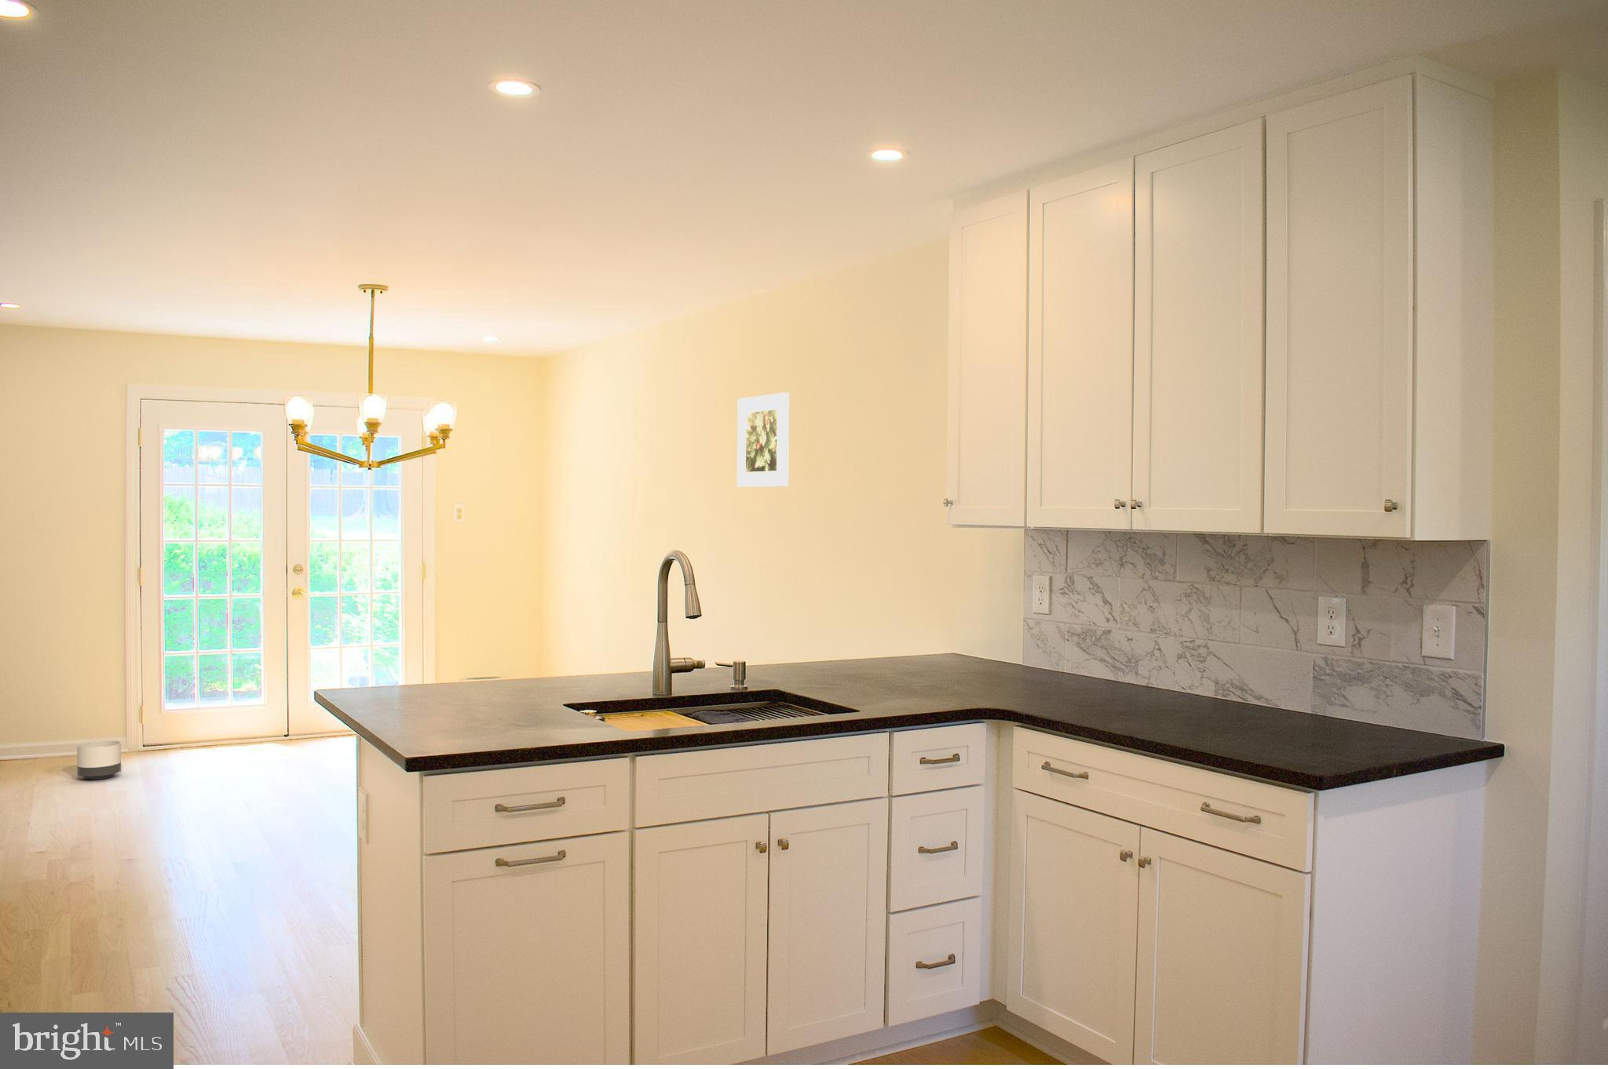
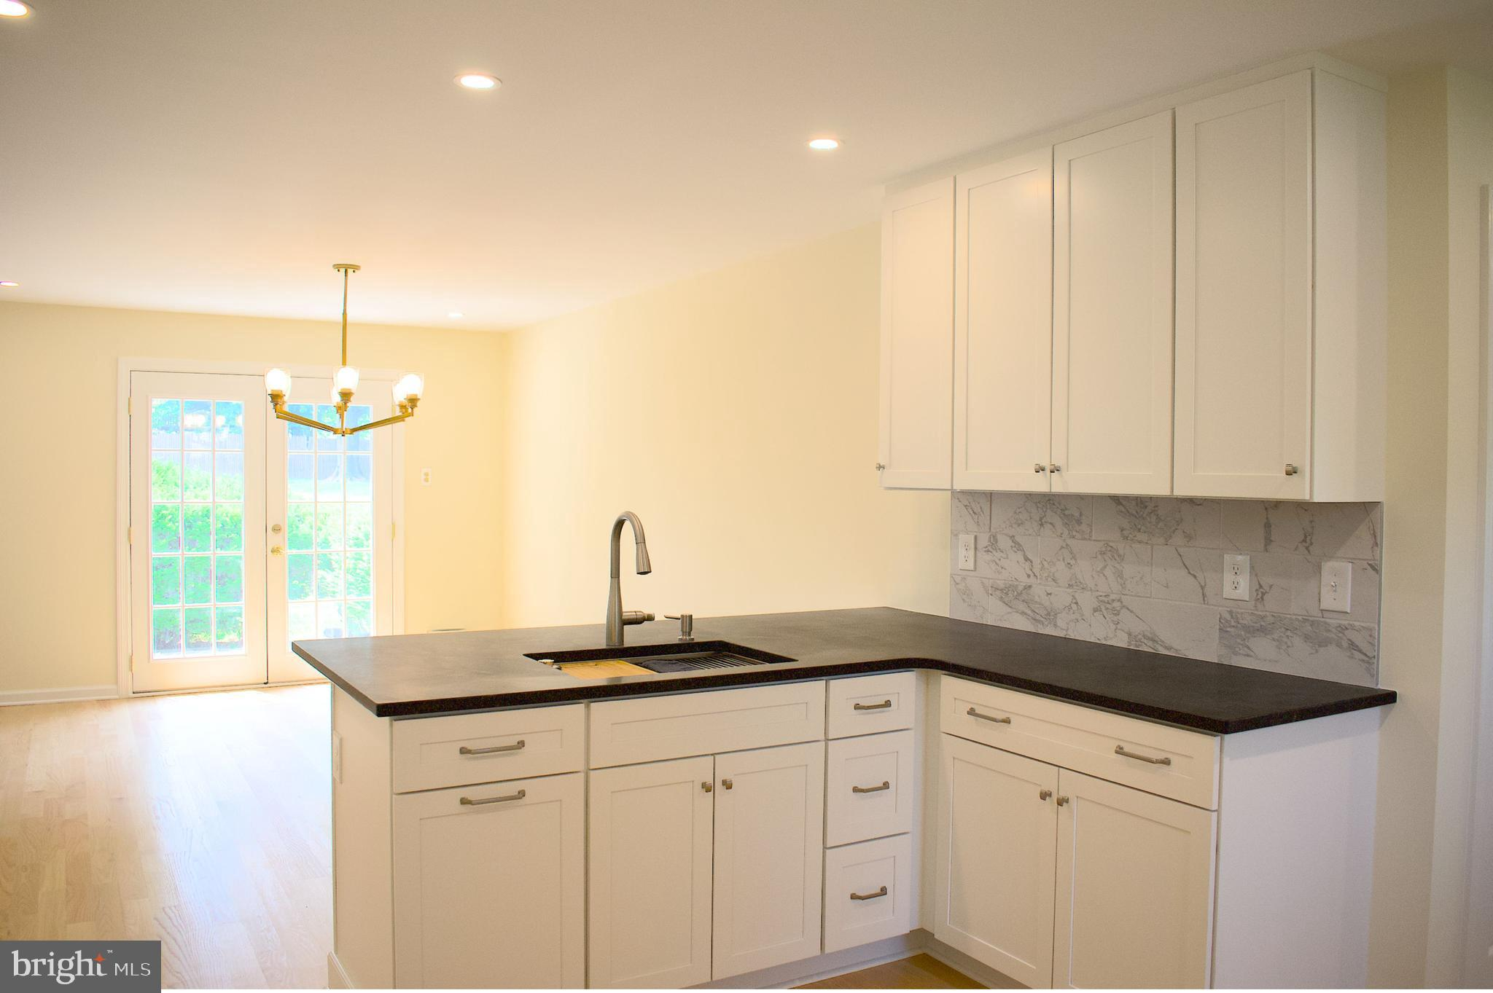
- planter [76,740,122,780]
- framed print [737,391,790,488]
